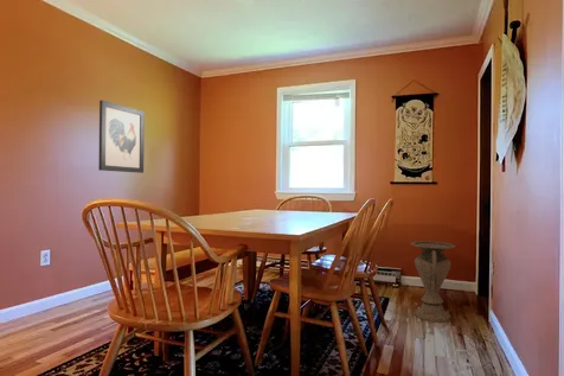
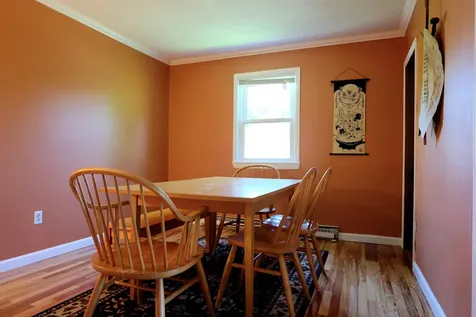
- vase [409,241,456,323]
- wall art [97,100,146,174]
